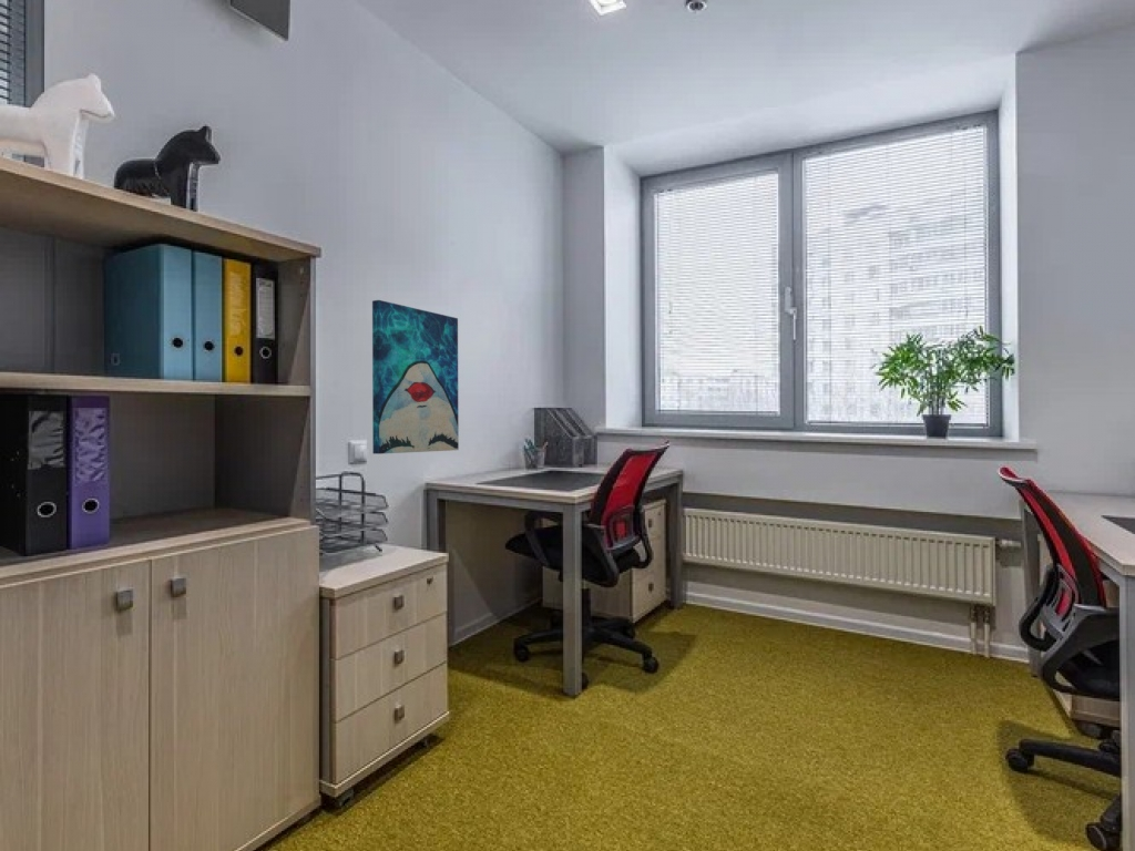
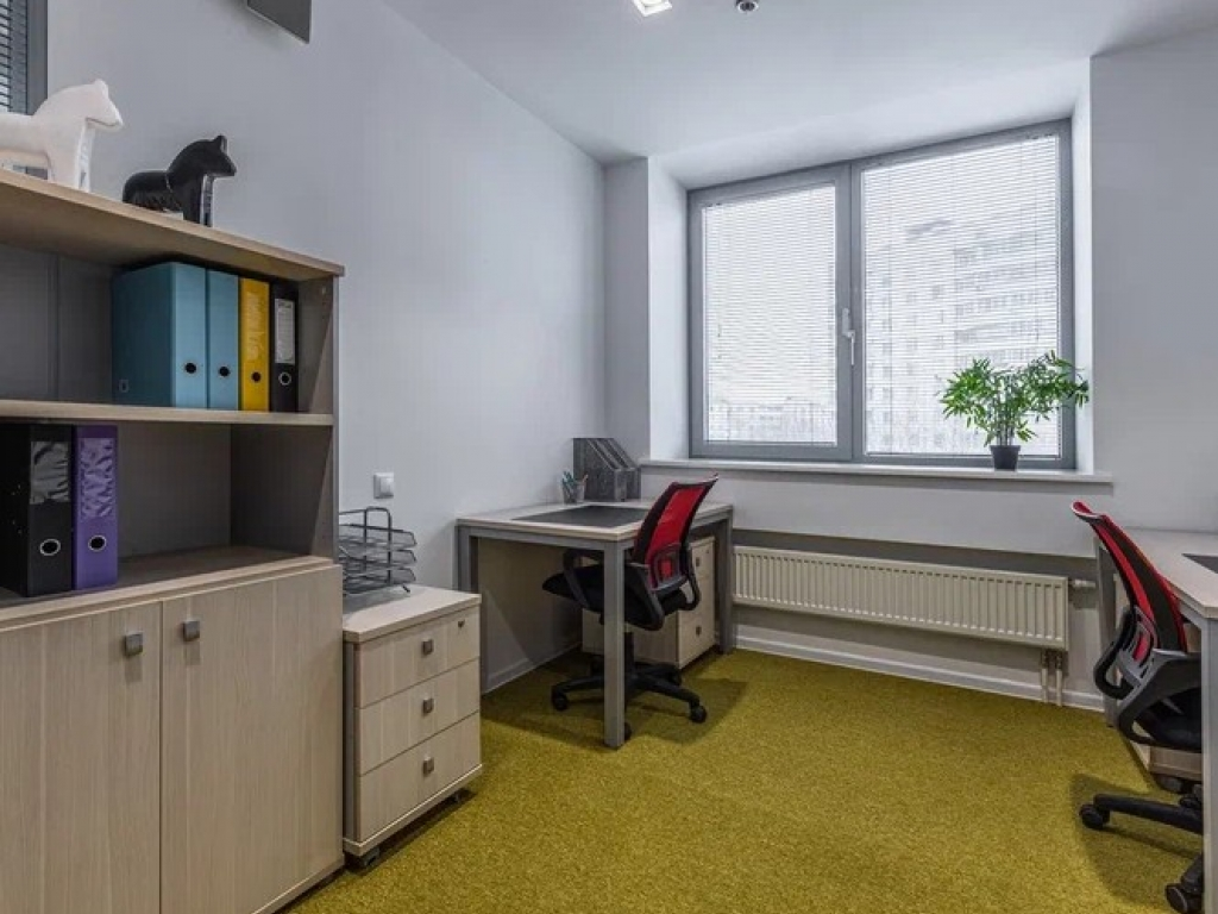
- wall art [371,299,460,455]
